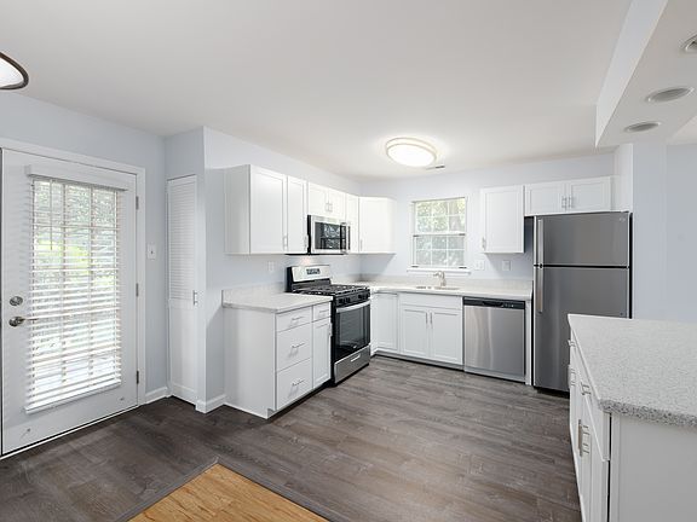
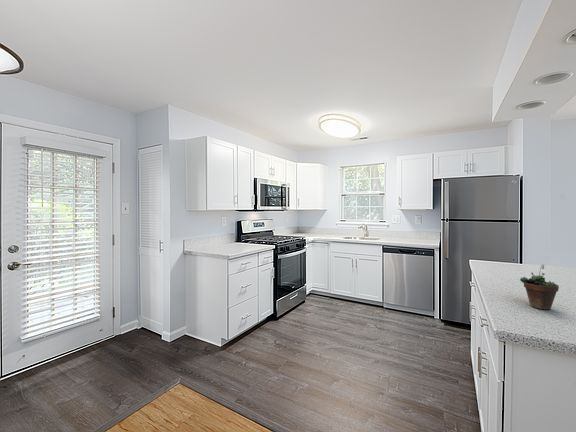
+ succulent plant [519,264,560,310]
